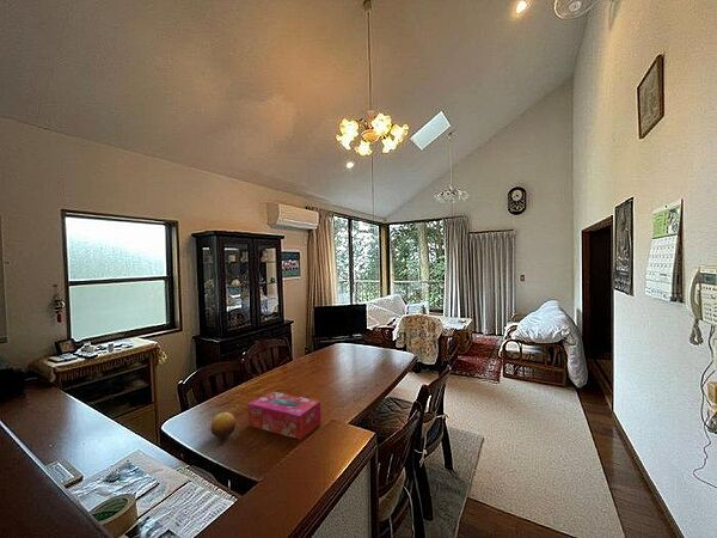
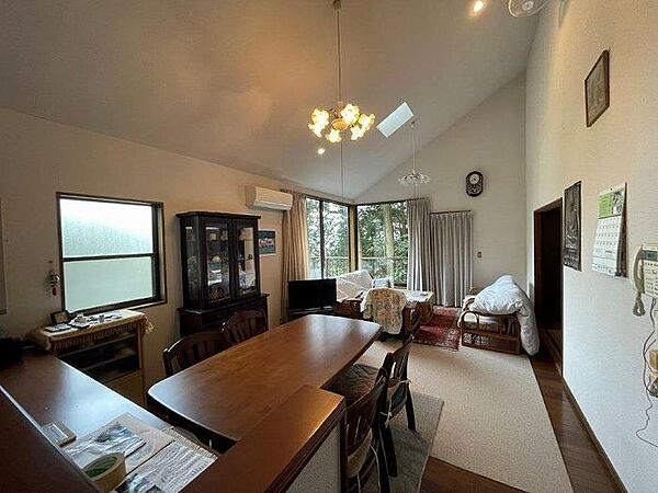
- tissue box [247,390,323,441]
- fruit [209,411,237,439]
